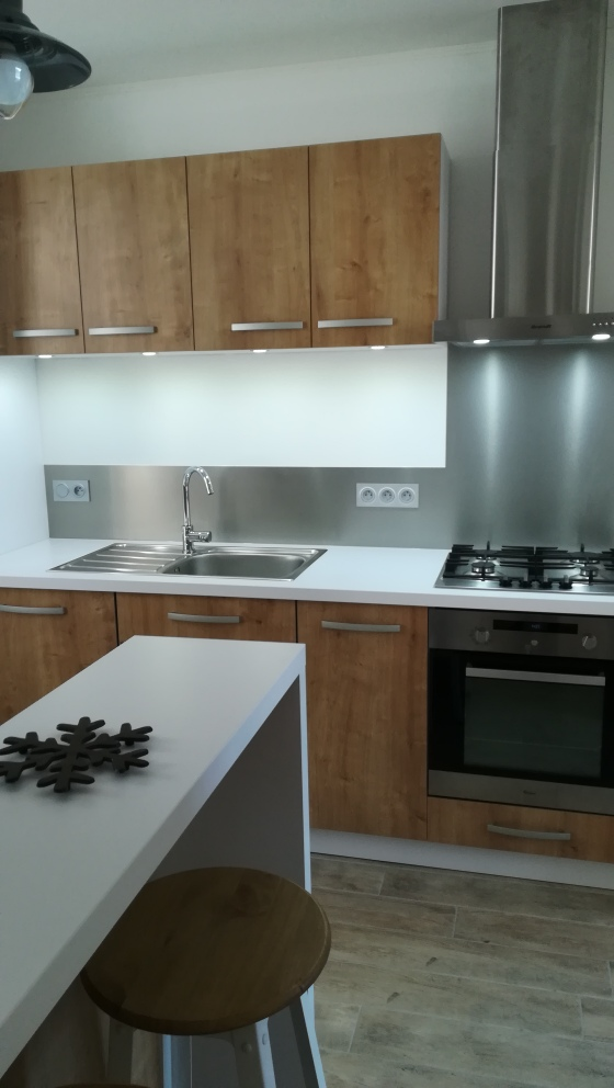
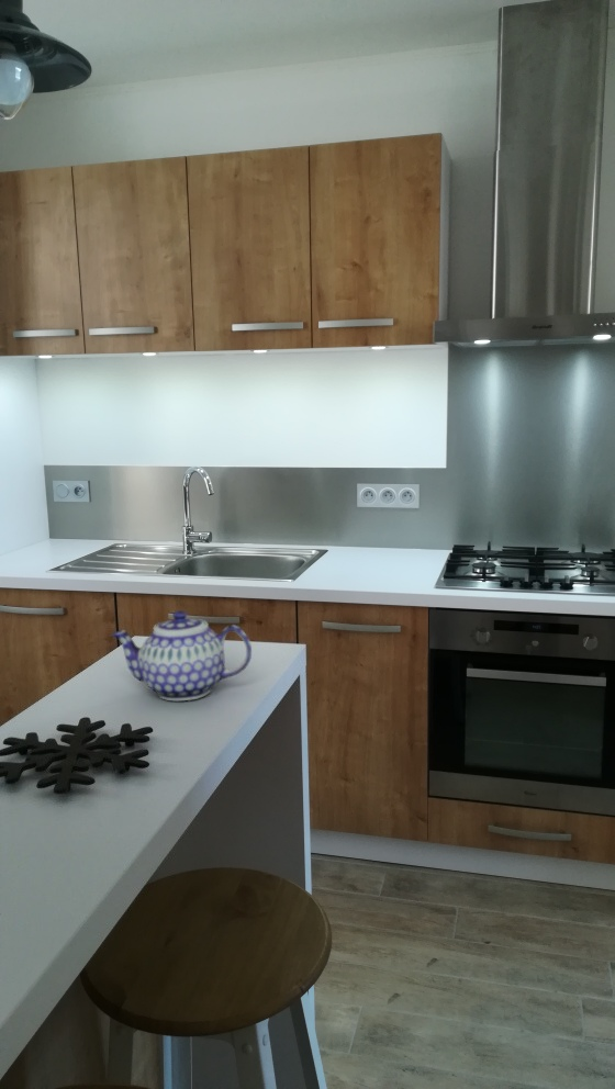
+ teapot [111,609,253,701]
